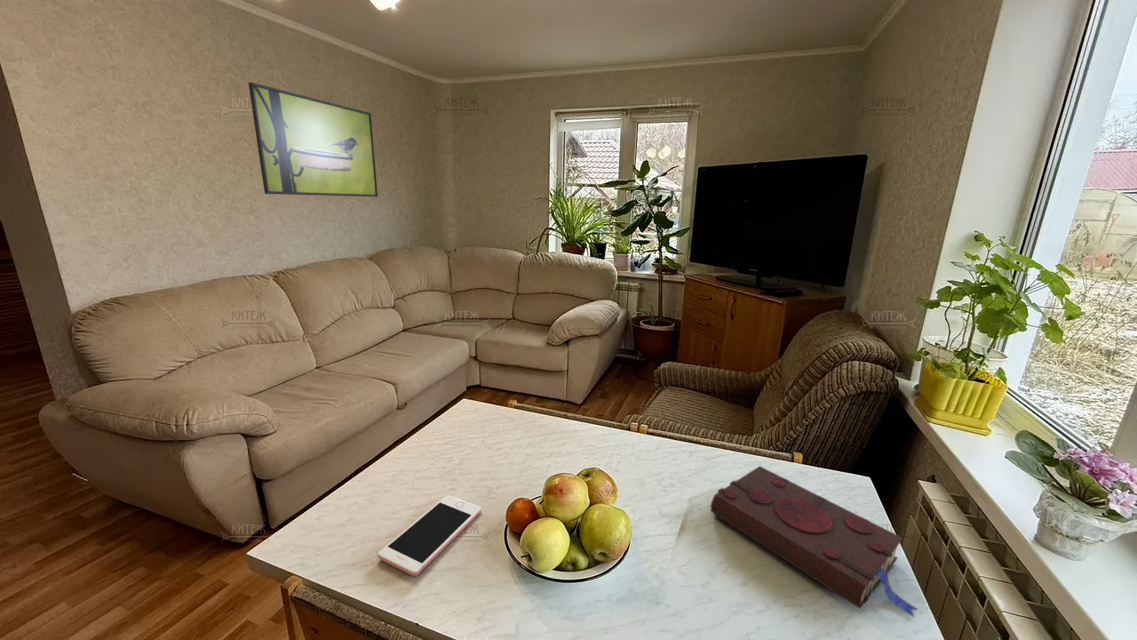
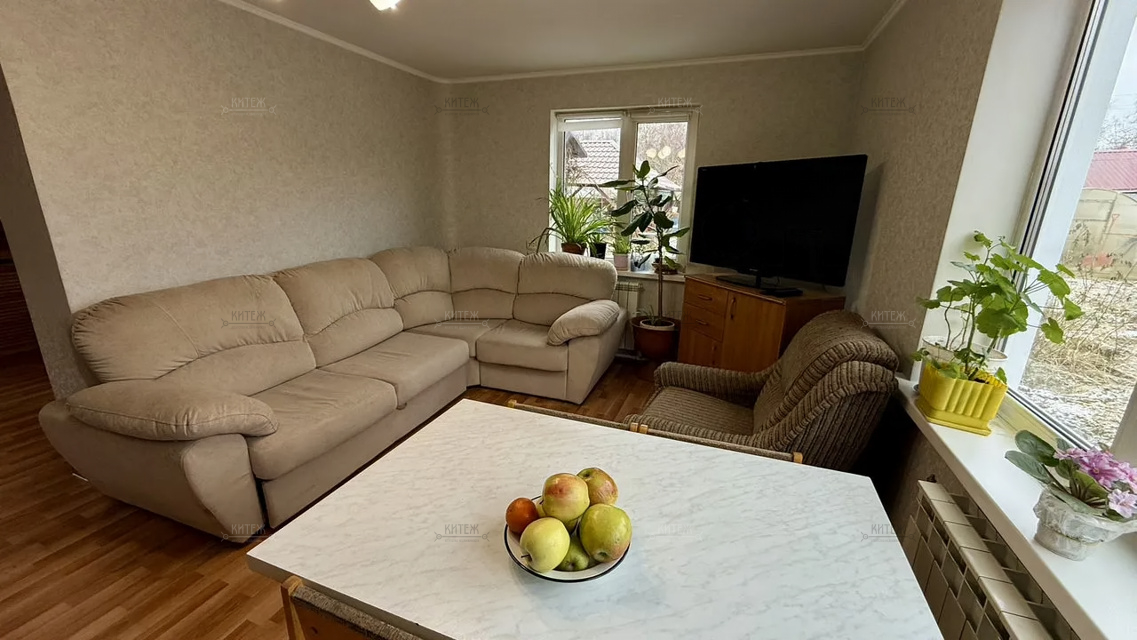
- book [710,465,920,618]
- cell phone [377,494,482,577]
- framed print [248,81,379,198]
